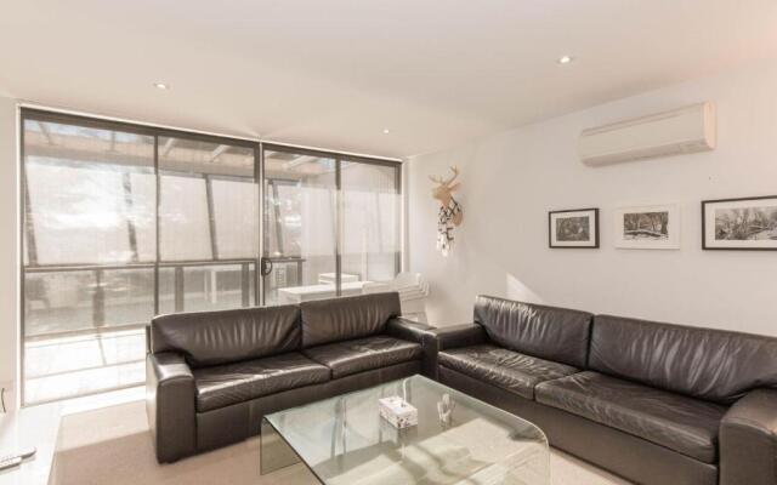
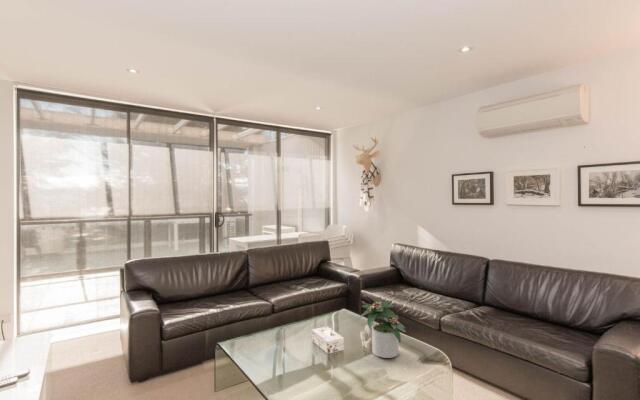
+ potted plant [357,296,407,359]
